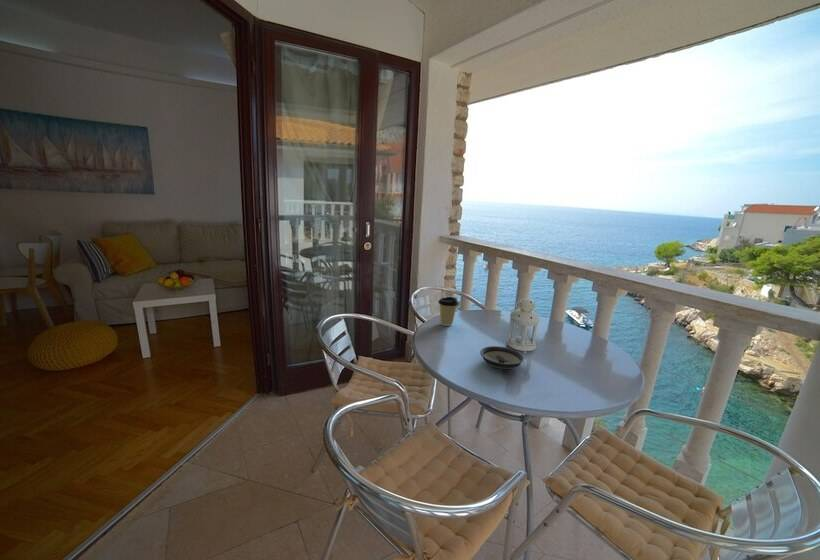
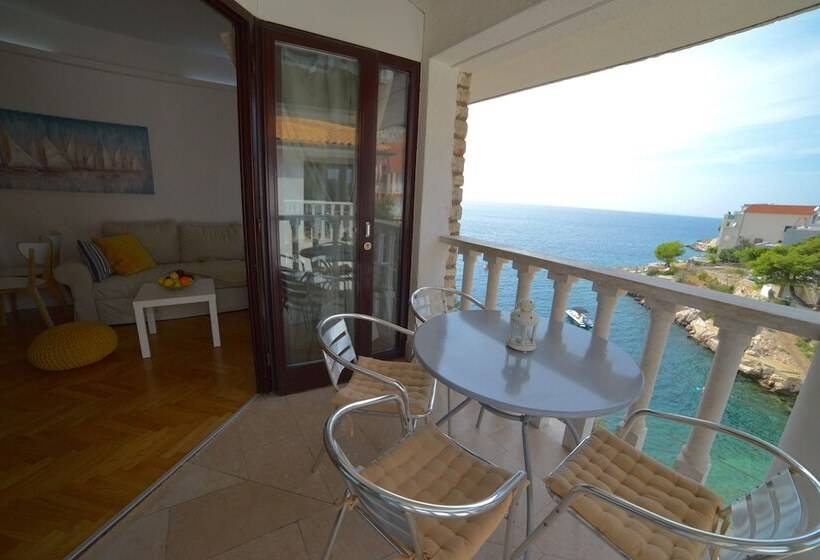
- saucer [479,345,525,370]
- coffee cup [437,296,459,327]
